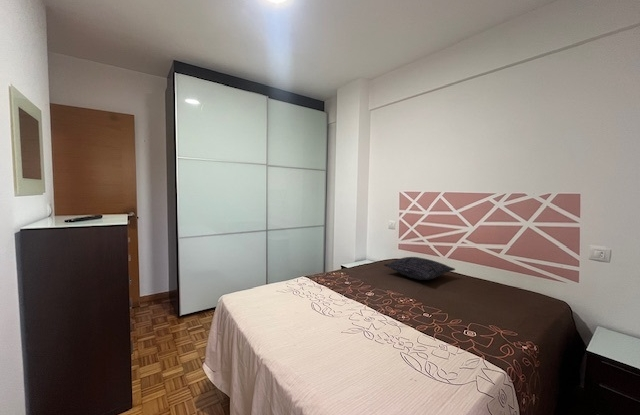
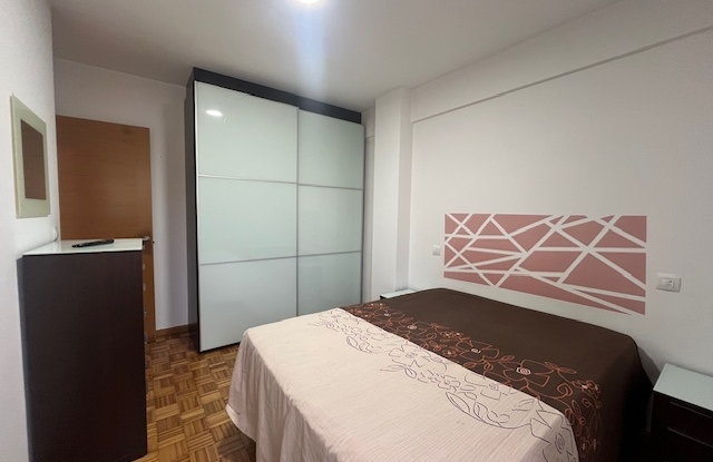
- pillow [383,256,456,281]
